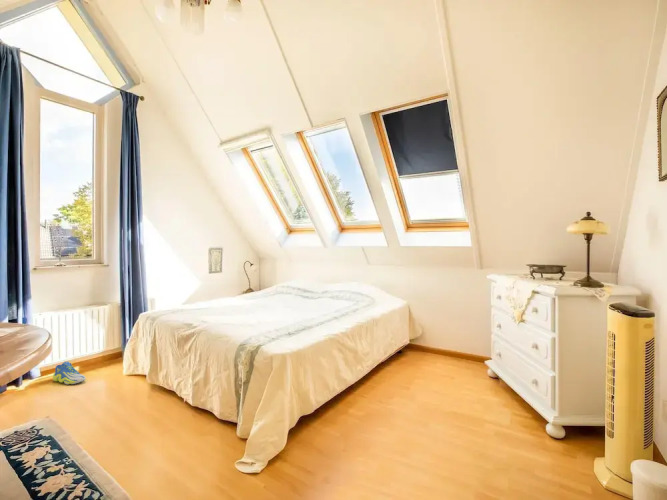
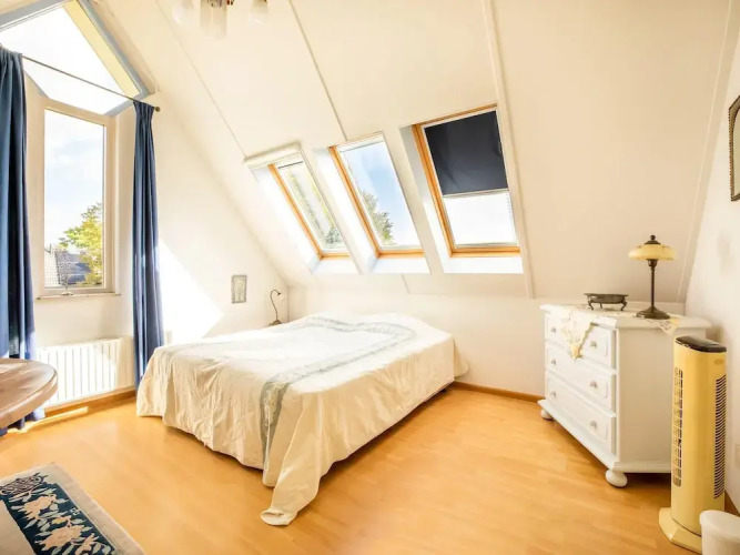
- sneaker [52,361,87,385]
